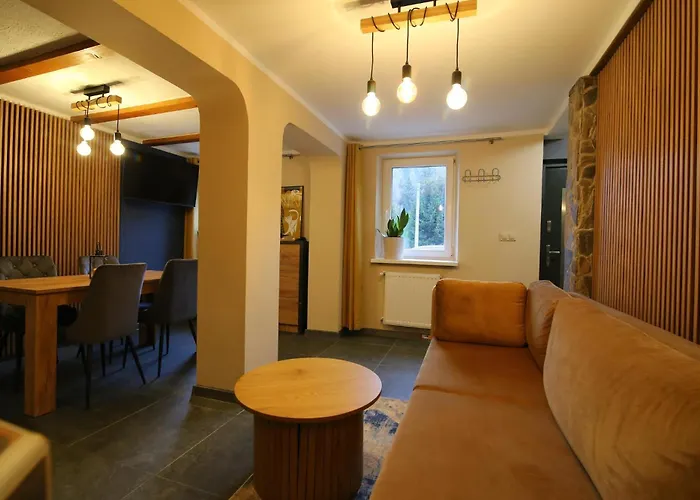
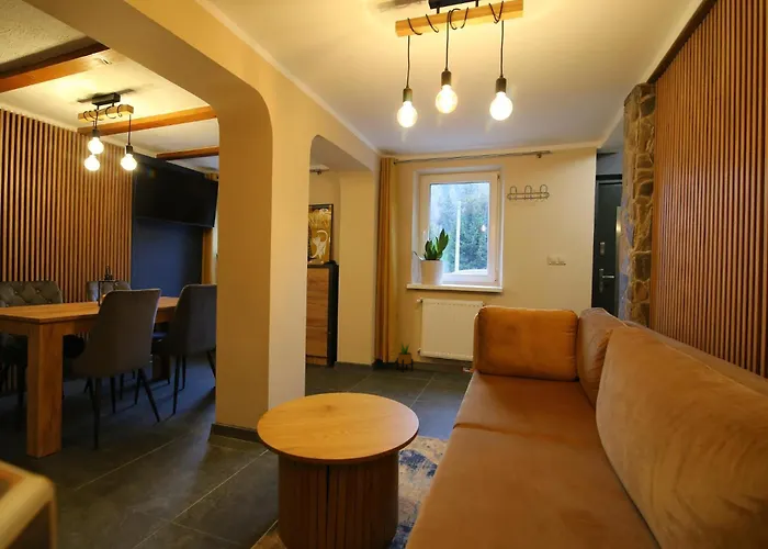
+ potted plant [395,341,415,373]
